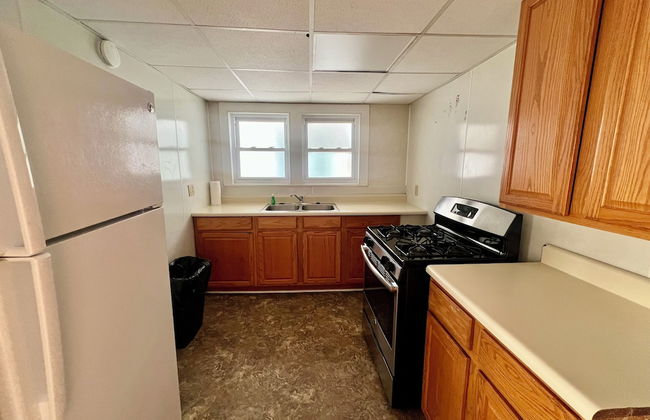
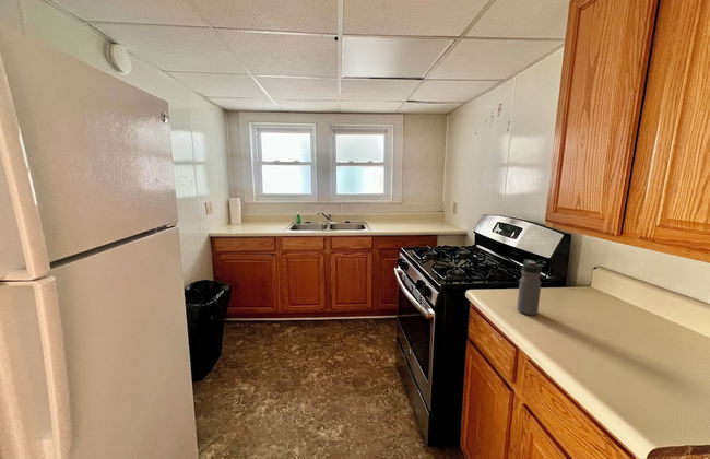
+ water bottle [516,260,543,316]
